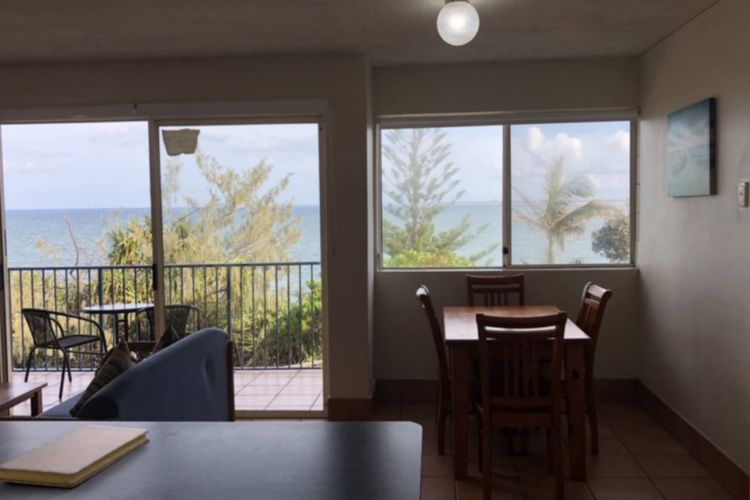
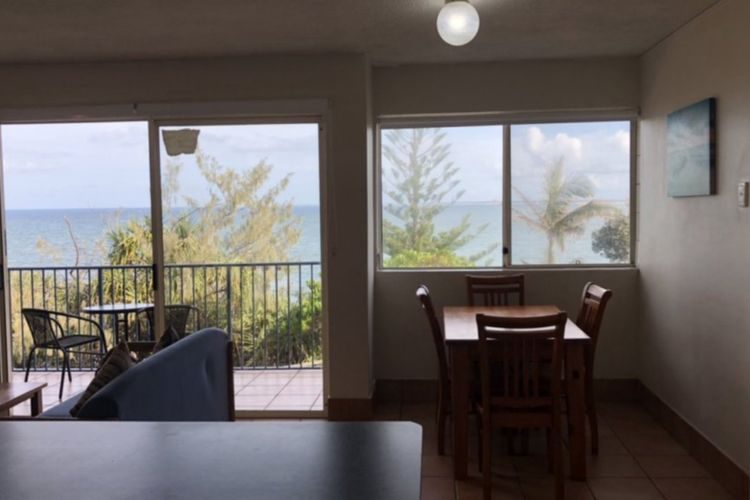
- notebook [0,424,151,488]
